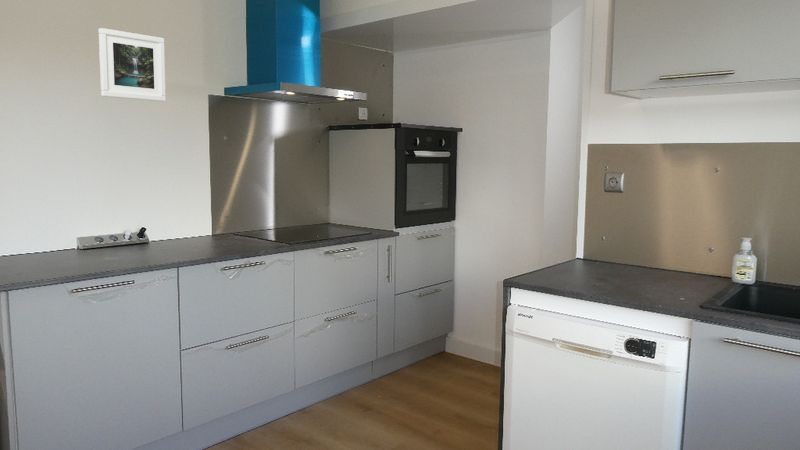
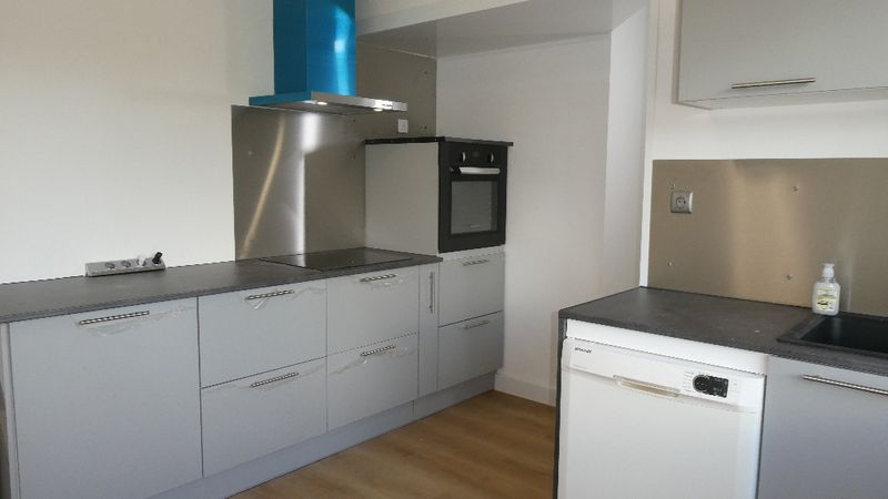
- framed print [98,27,167,102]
